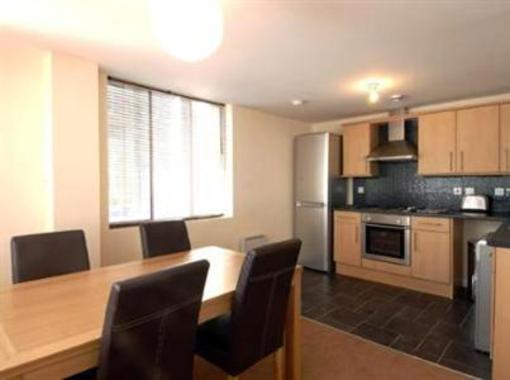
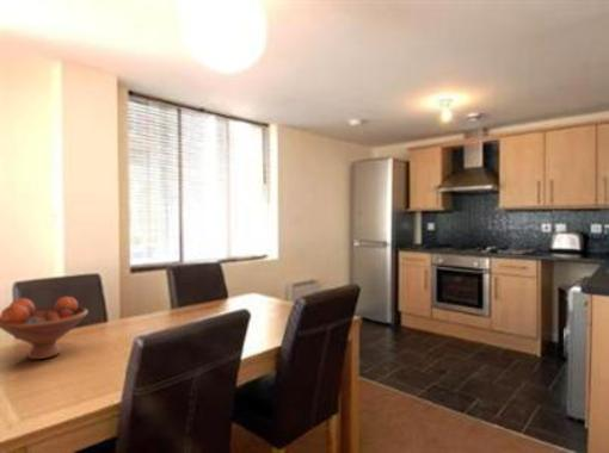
+ fruit bowl [0,296,90,360]
